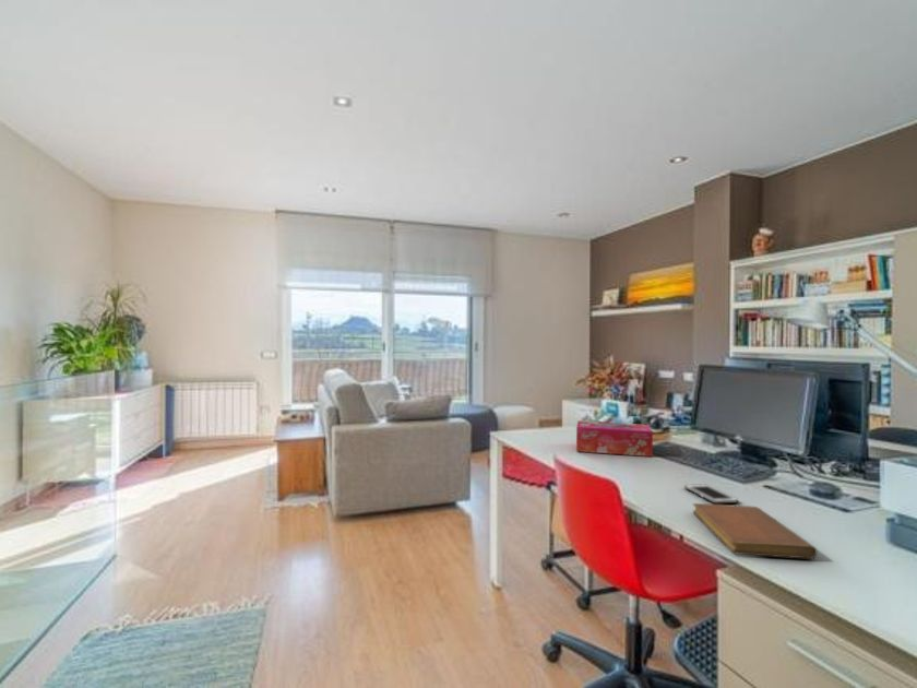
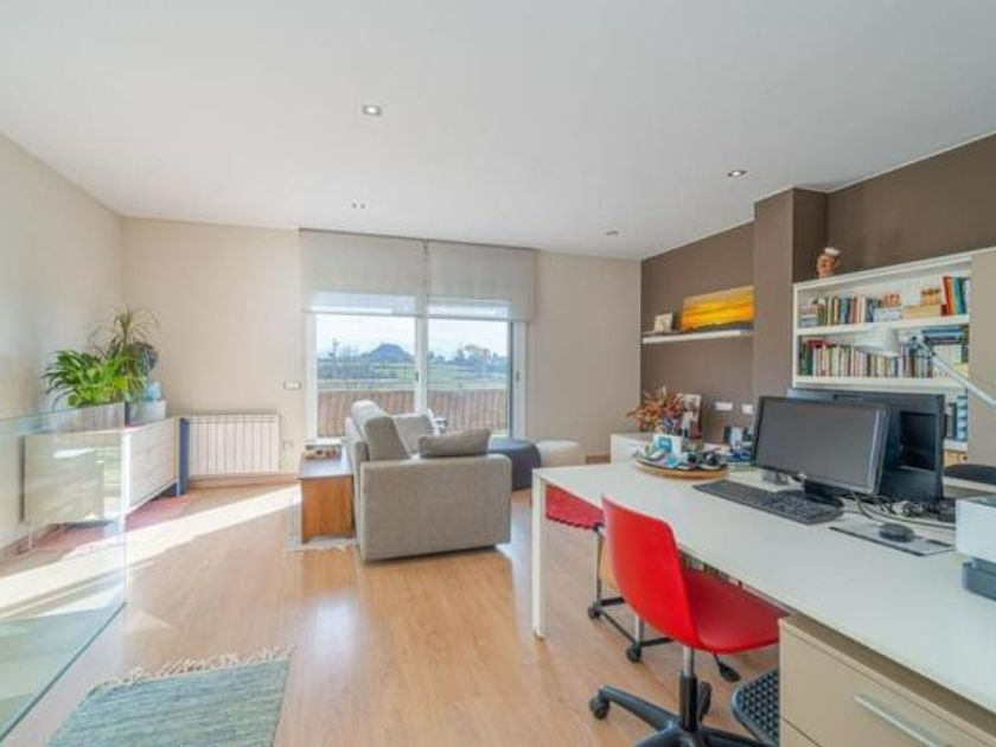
- tissue box [575,419,654,458]
- cell phone [683,483,739,505]
- notebook [692,502,818,560]
